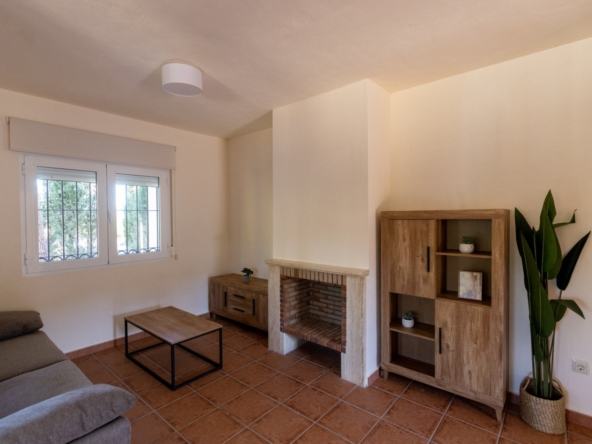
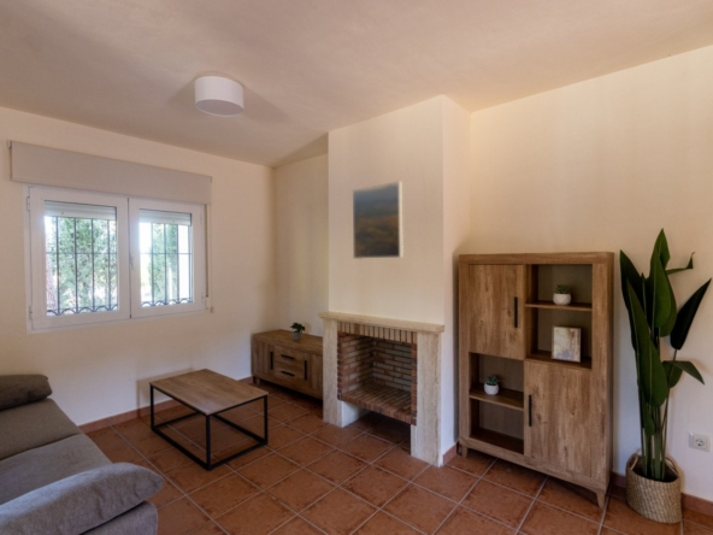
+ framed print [352,180,405,260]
